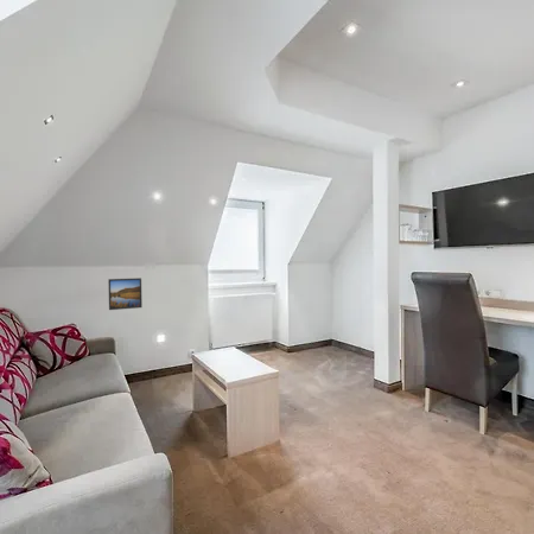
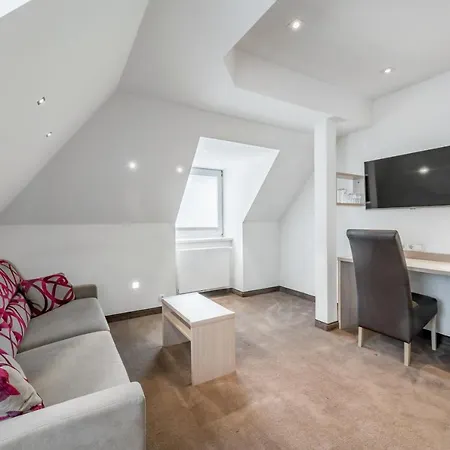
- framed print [107,276,144,311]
